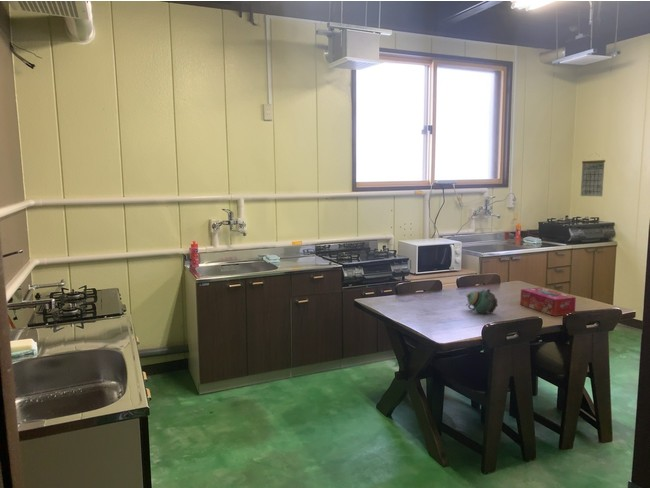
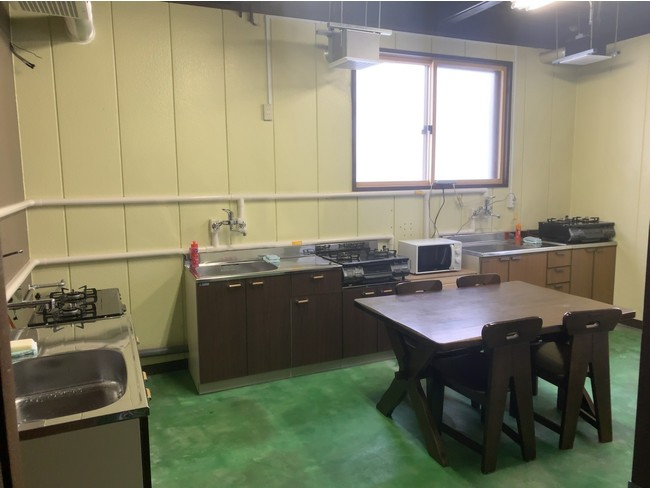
- calendar [580,153,606,197]
- teapot [465,288,499,314]
- tissue box [519,287,577,317]
